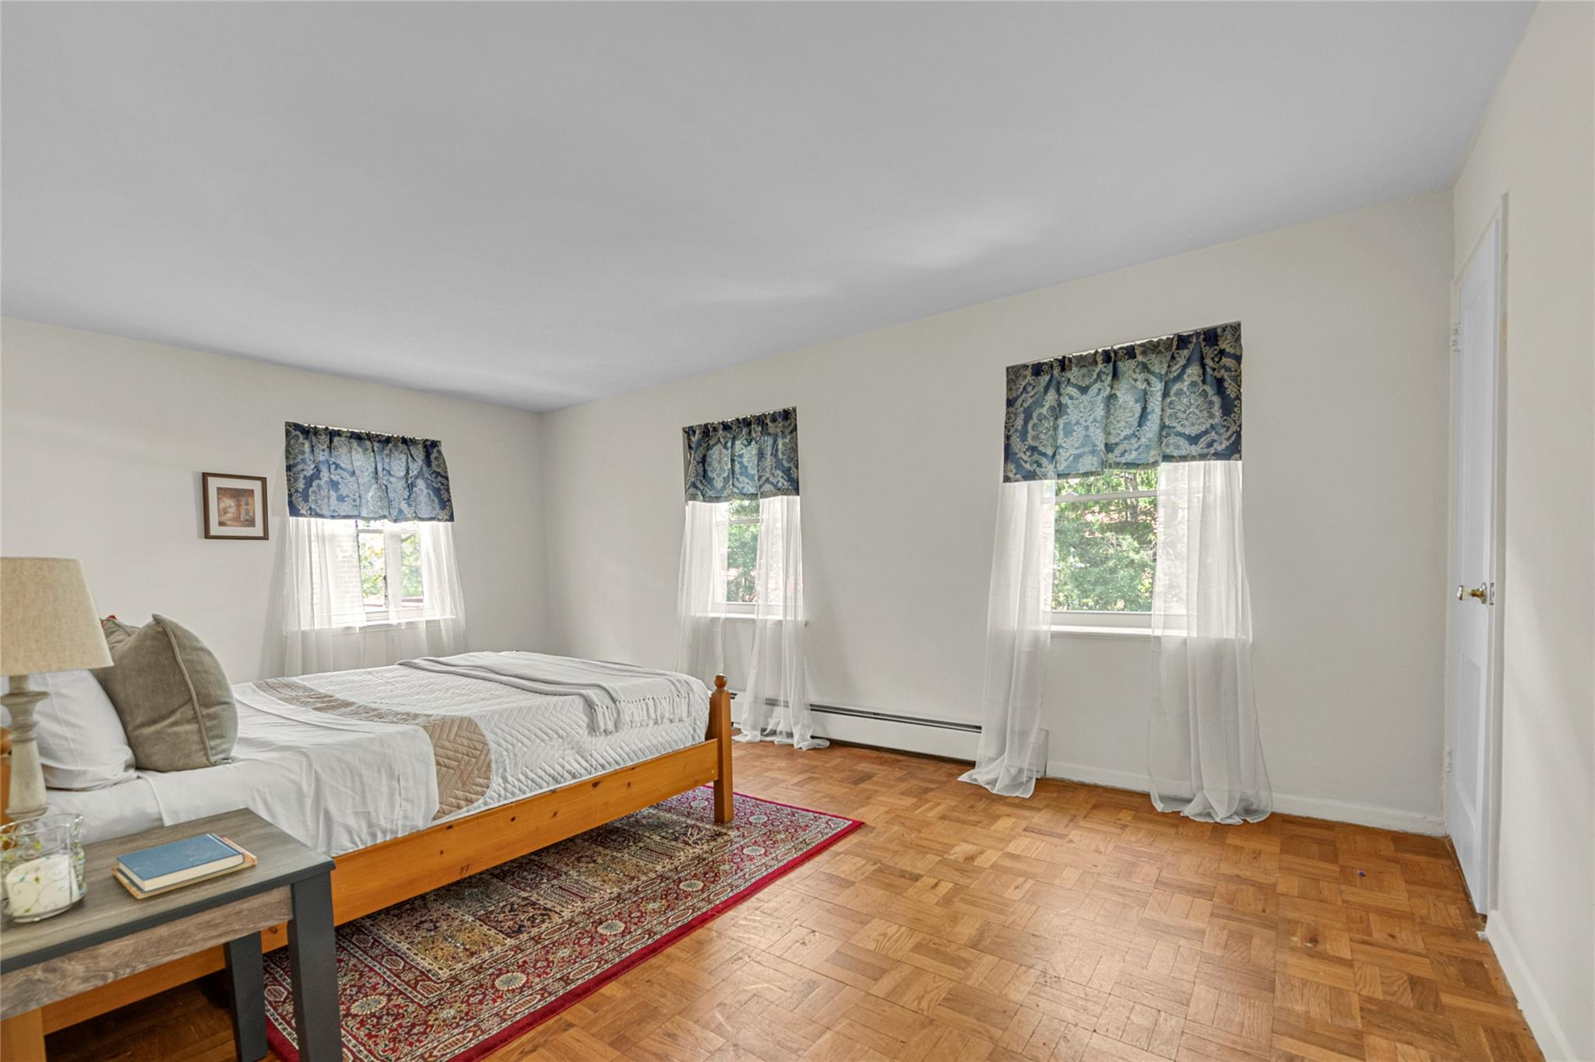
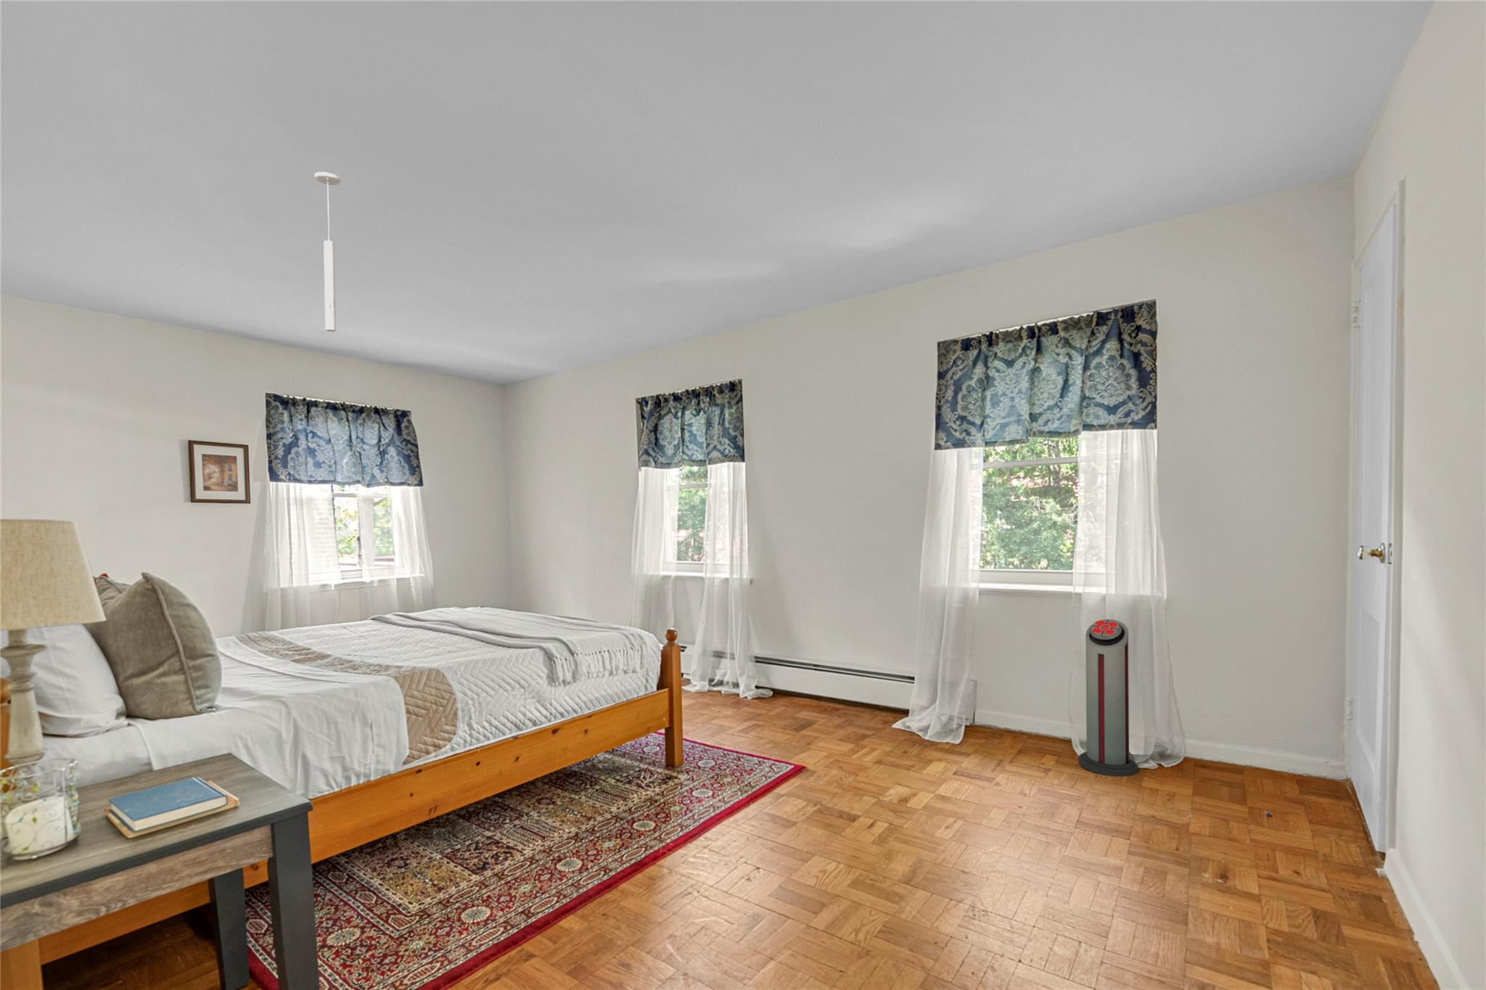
+ air purifier [1077,619,1139,778]
+ ceiling light [314,171,341,333]
